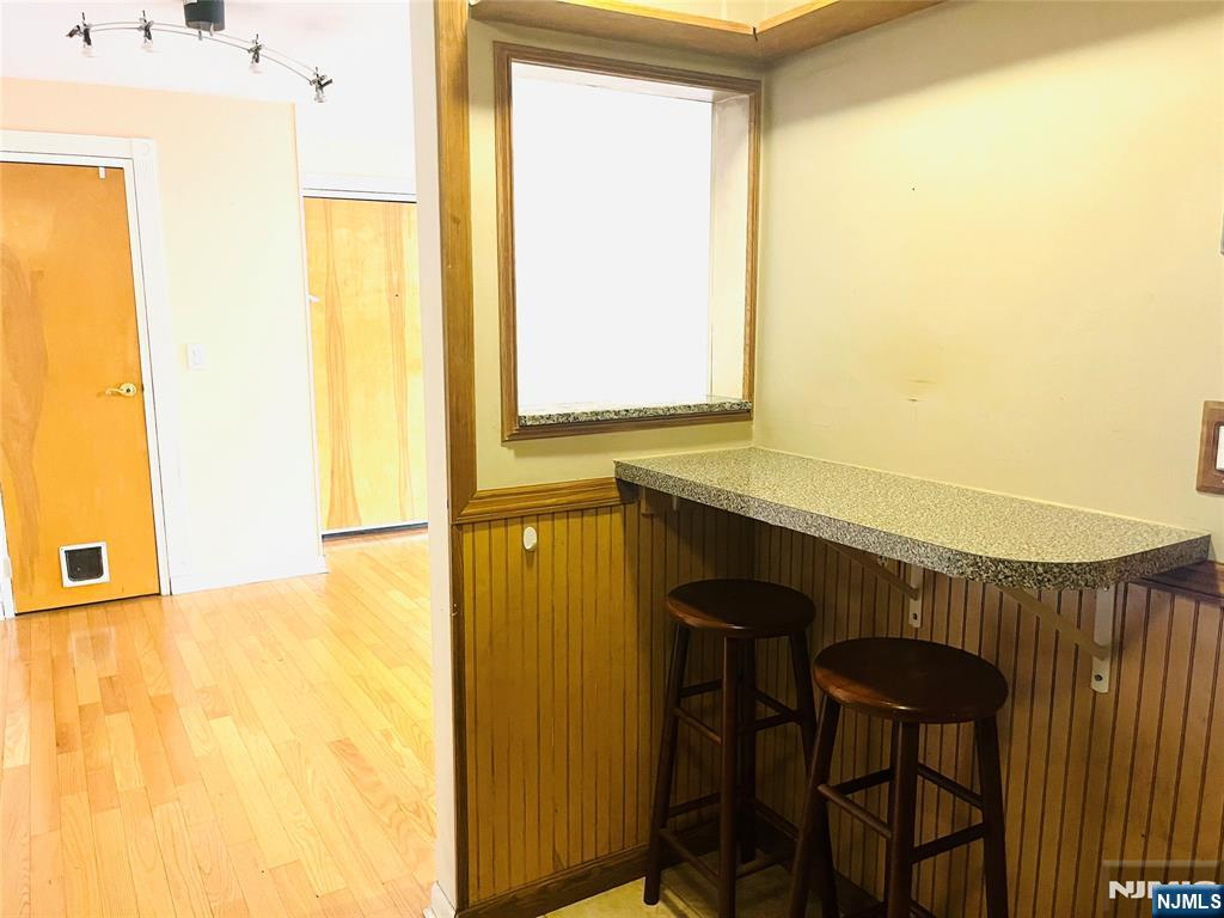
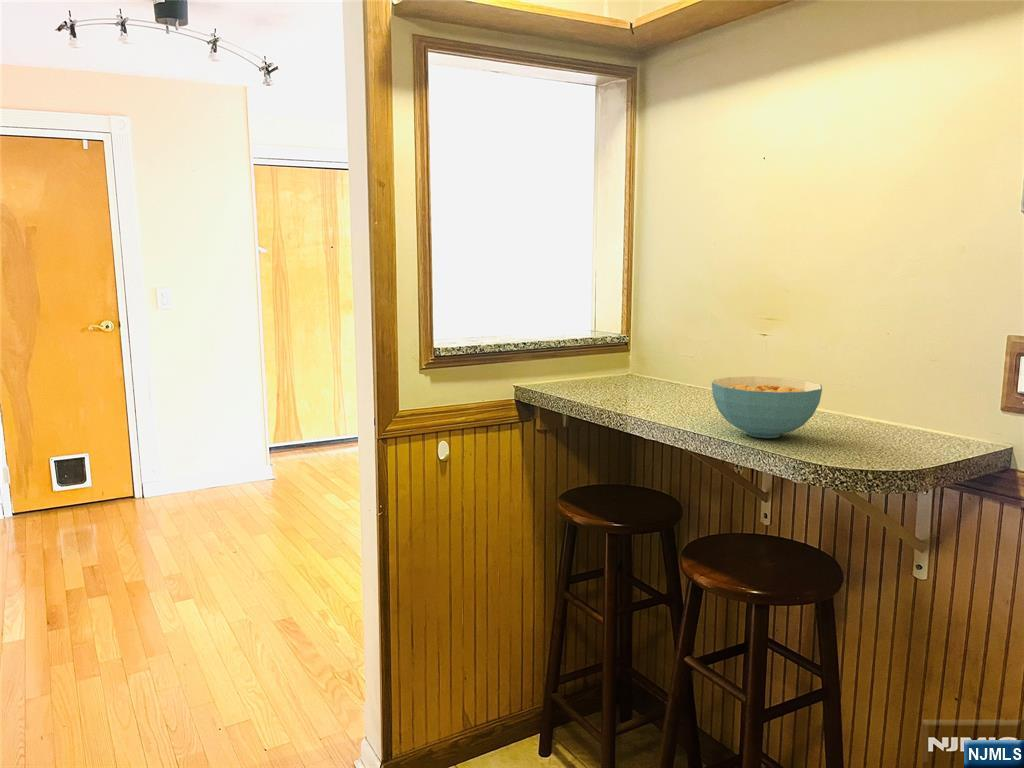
+ cereal bowl [711,376,823,439]
